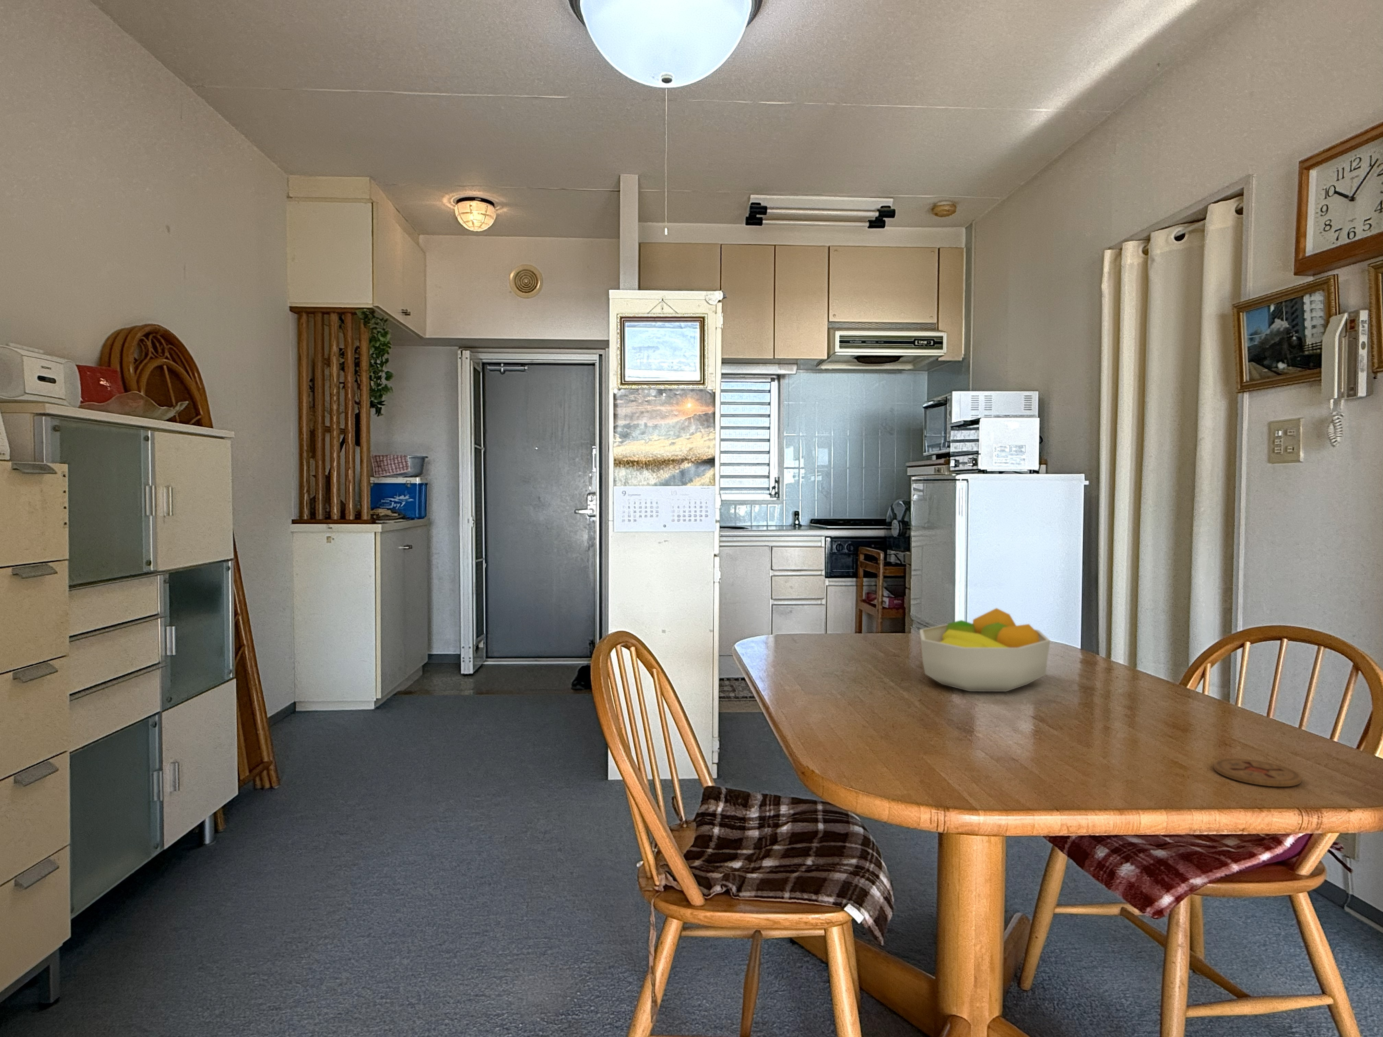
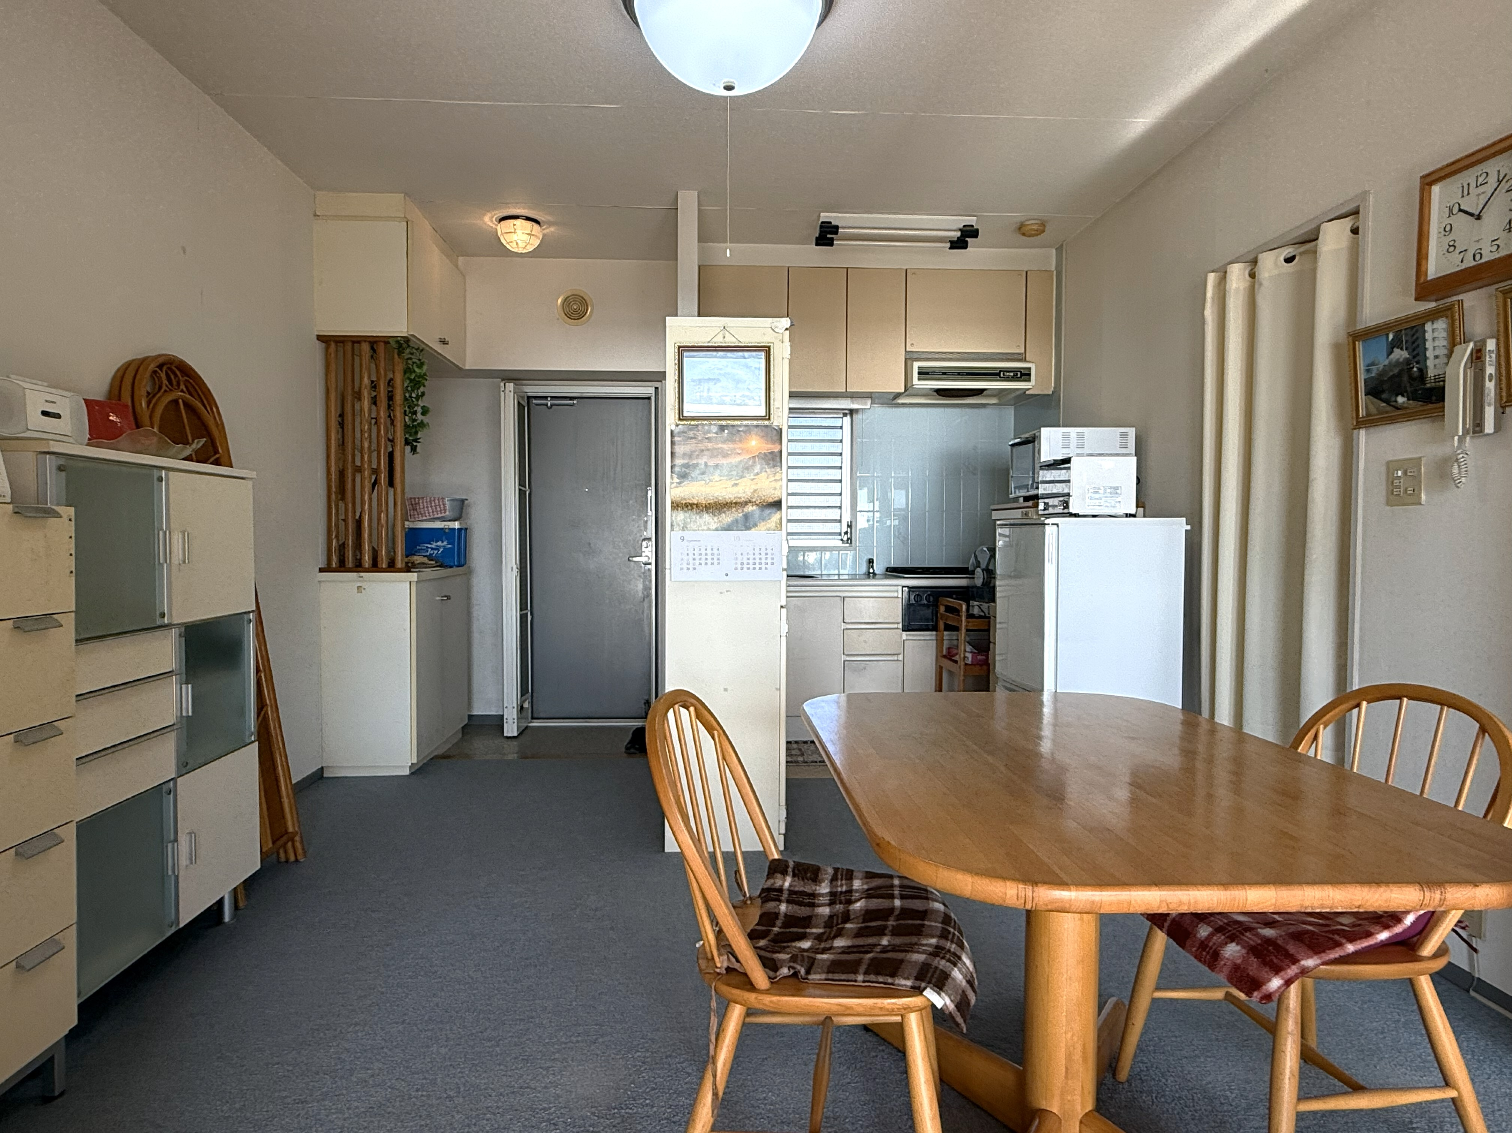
- fruit bowl [919,608,1051,692]
- coaster [1213,758,1302,786]
